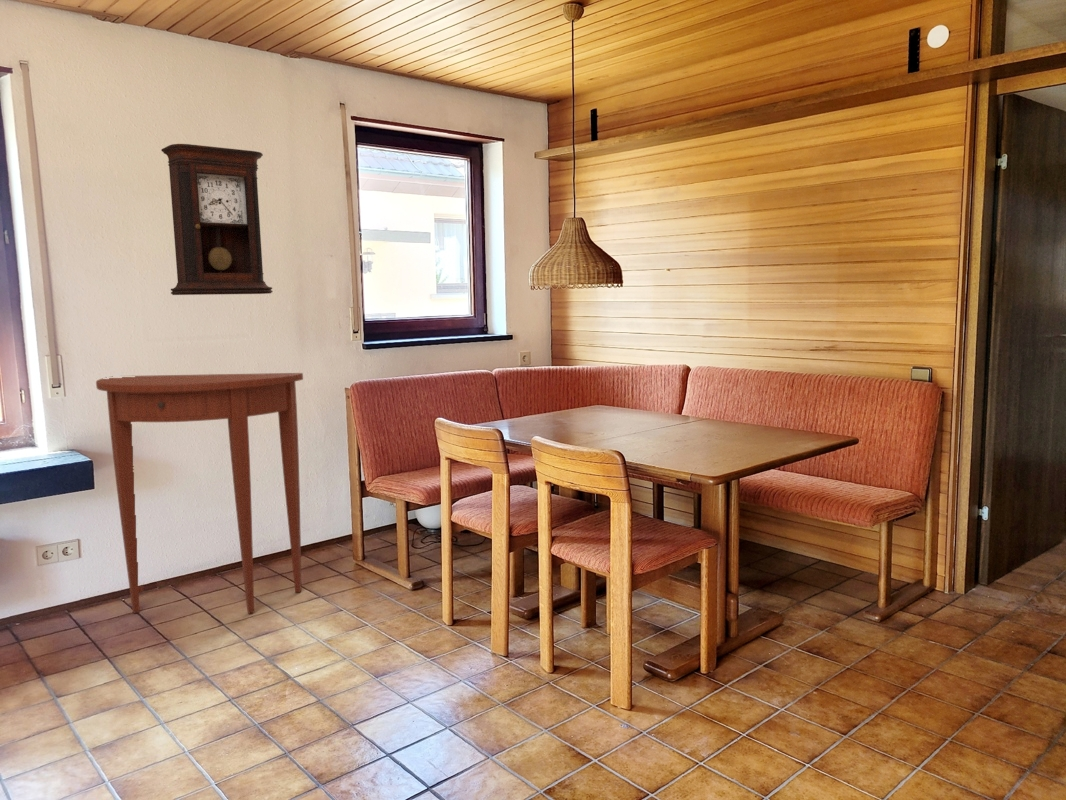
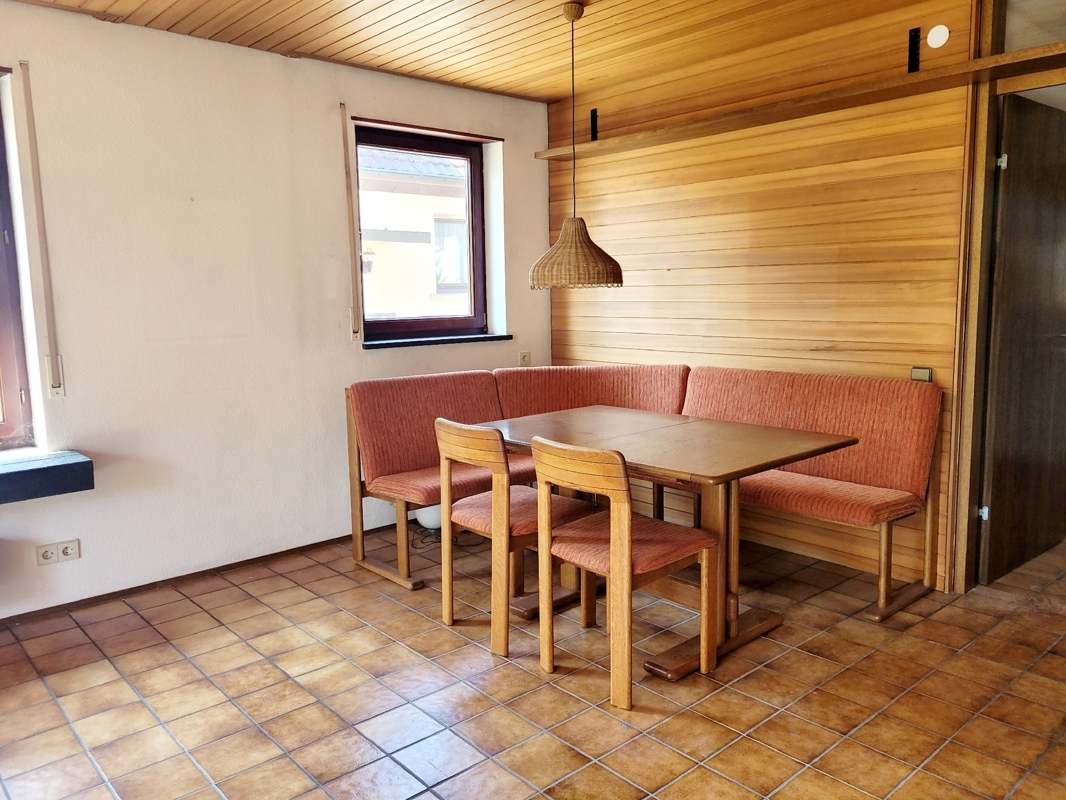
- console table [95,372,304,615]
- pendulum clock [160,143,273,296]
